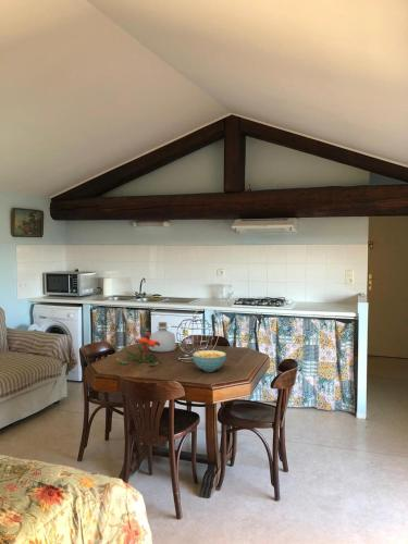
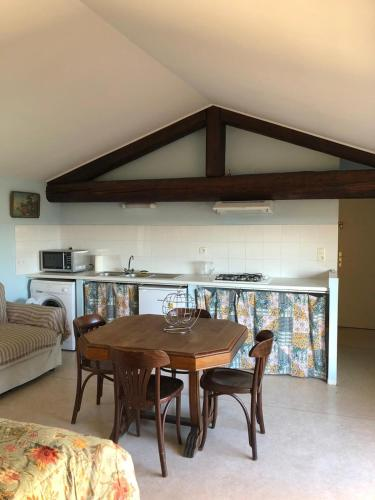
- bottle [148,321,177,354]
- flower [115,331,162,367]
- cereal bowl [191,349,227,373]
